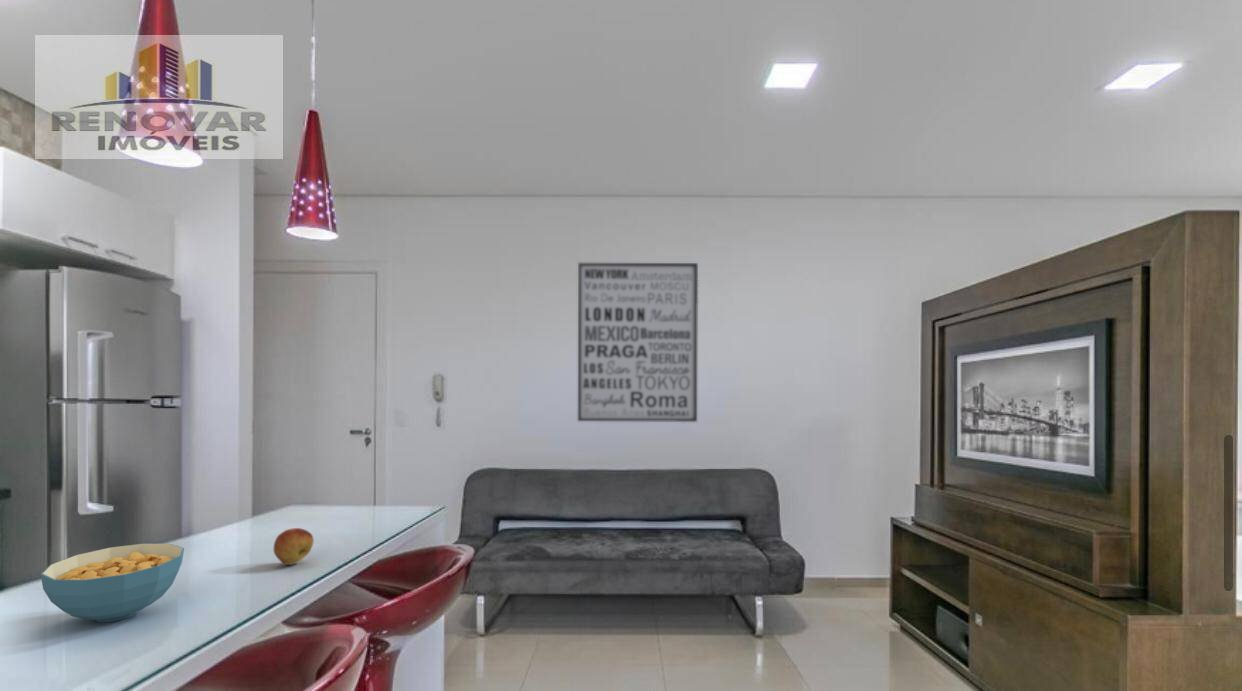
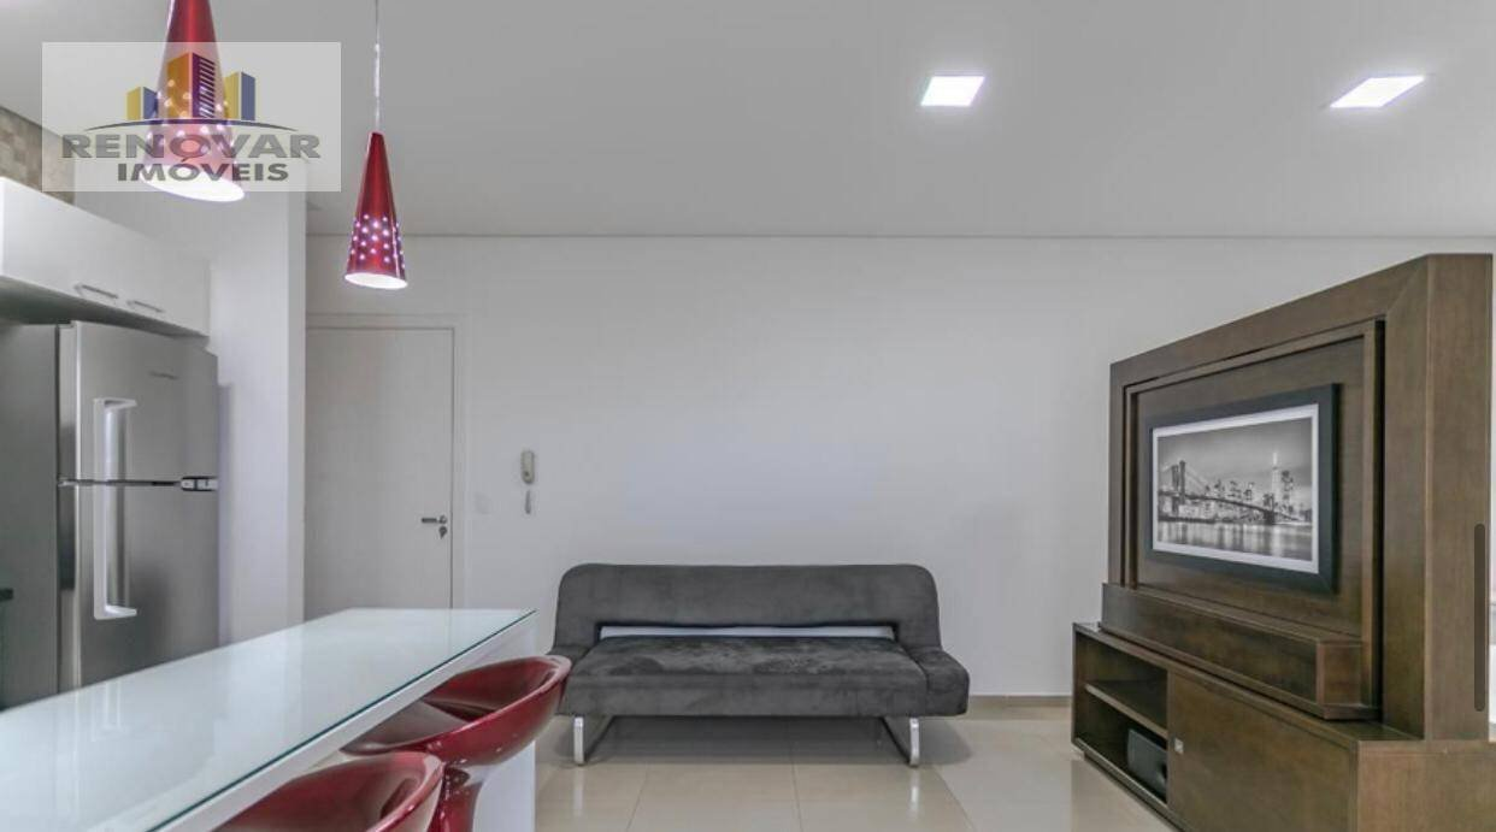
- fruit [273,527,315,566]
- wall art [577,262,699,423]
- cereal bowl [40,542,185,623]
